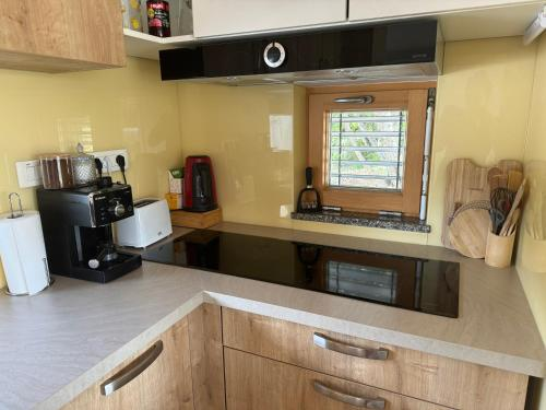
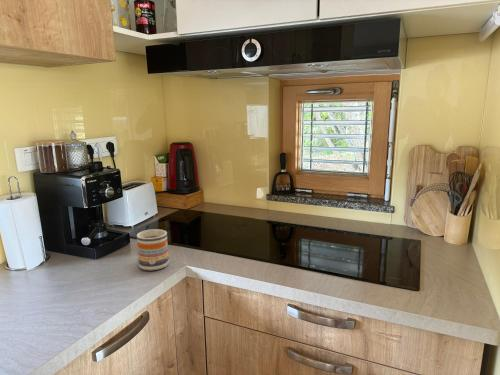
+ mug [136,228,170,271]
